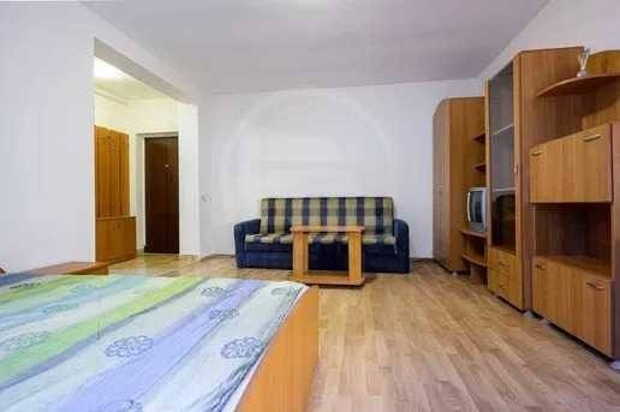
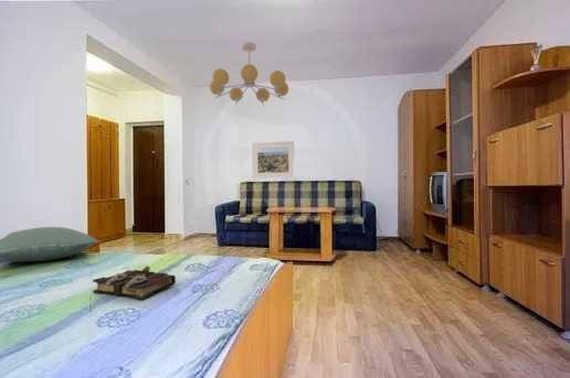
+ pillow [0,226,99,262]
+ book [92,266,177,301]
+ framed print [251,140,295,180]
+ chandelier [209,42,289,107]
